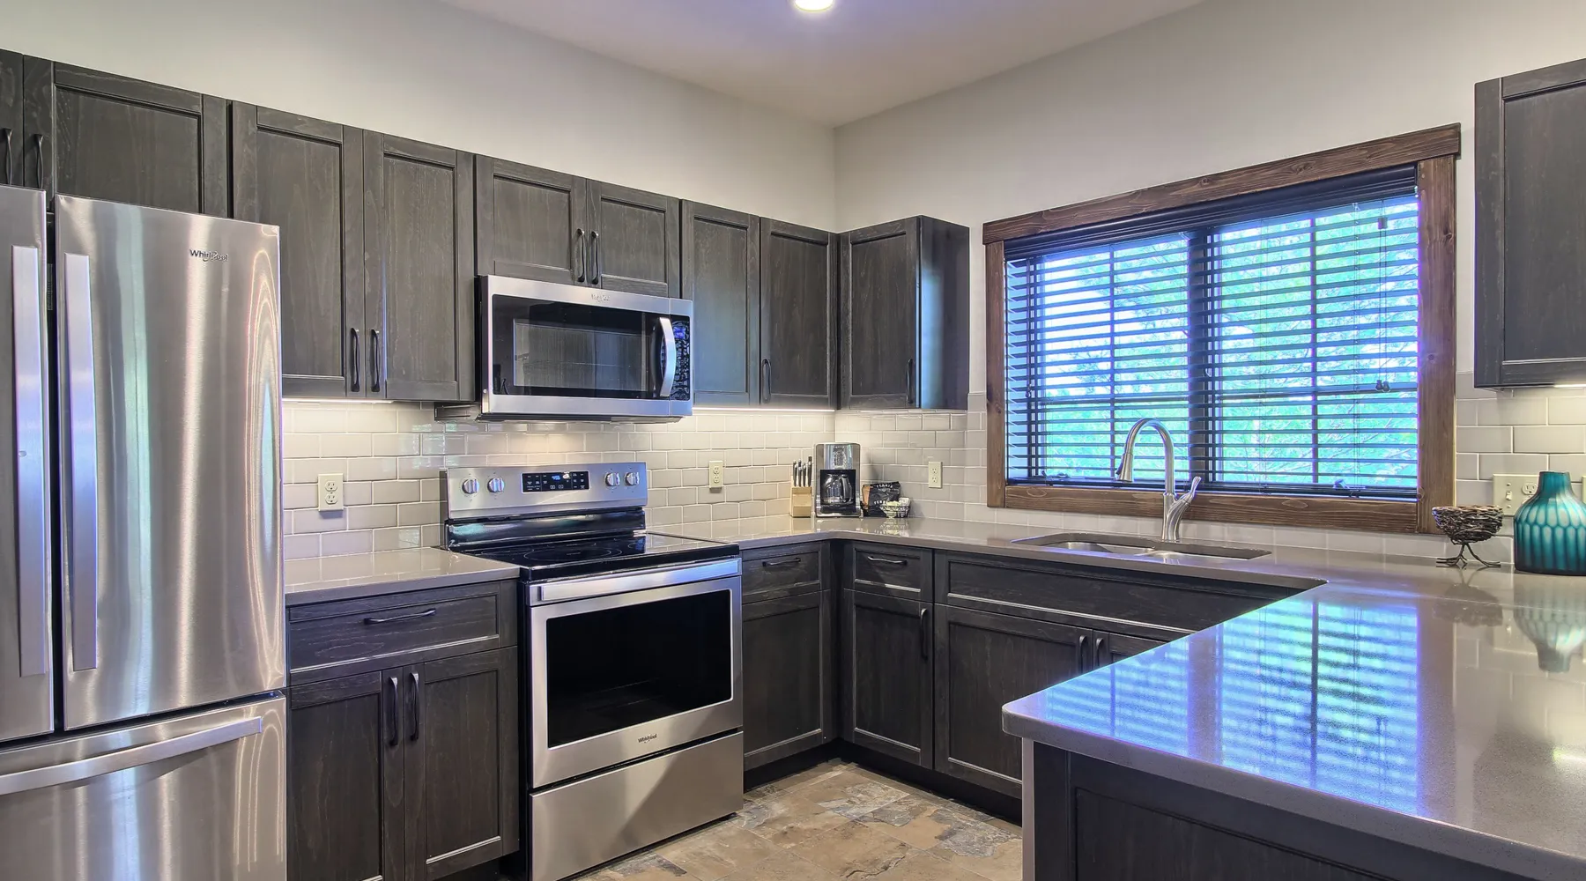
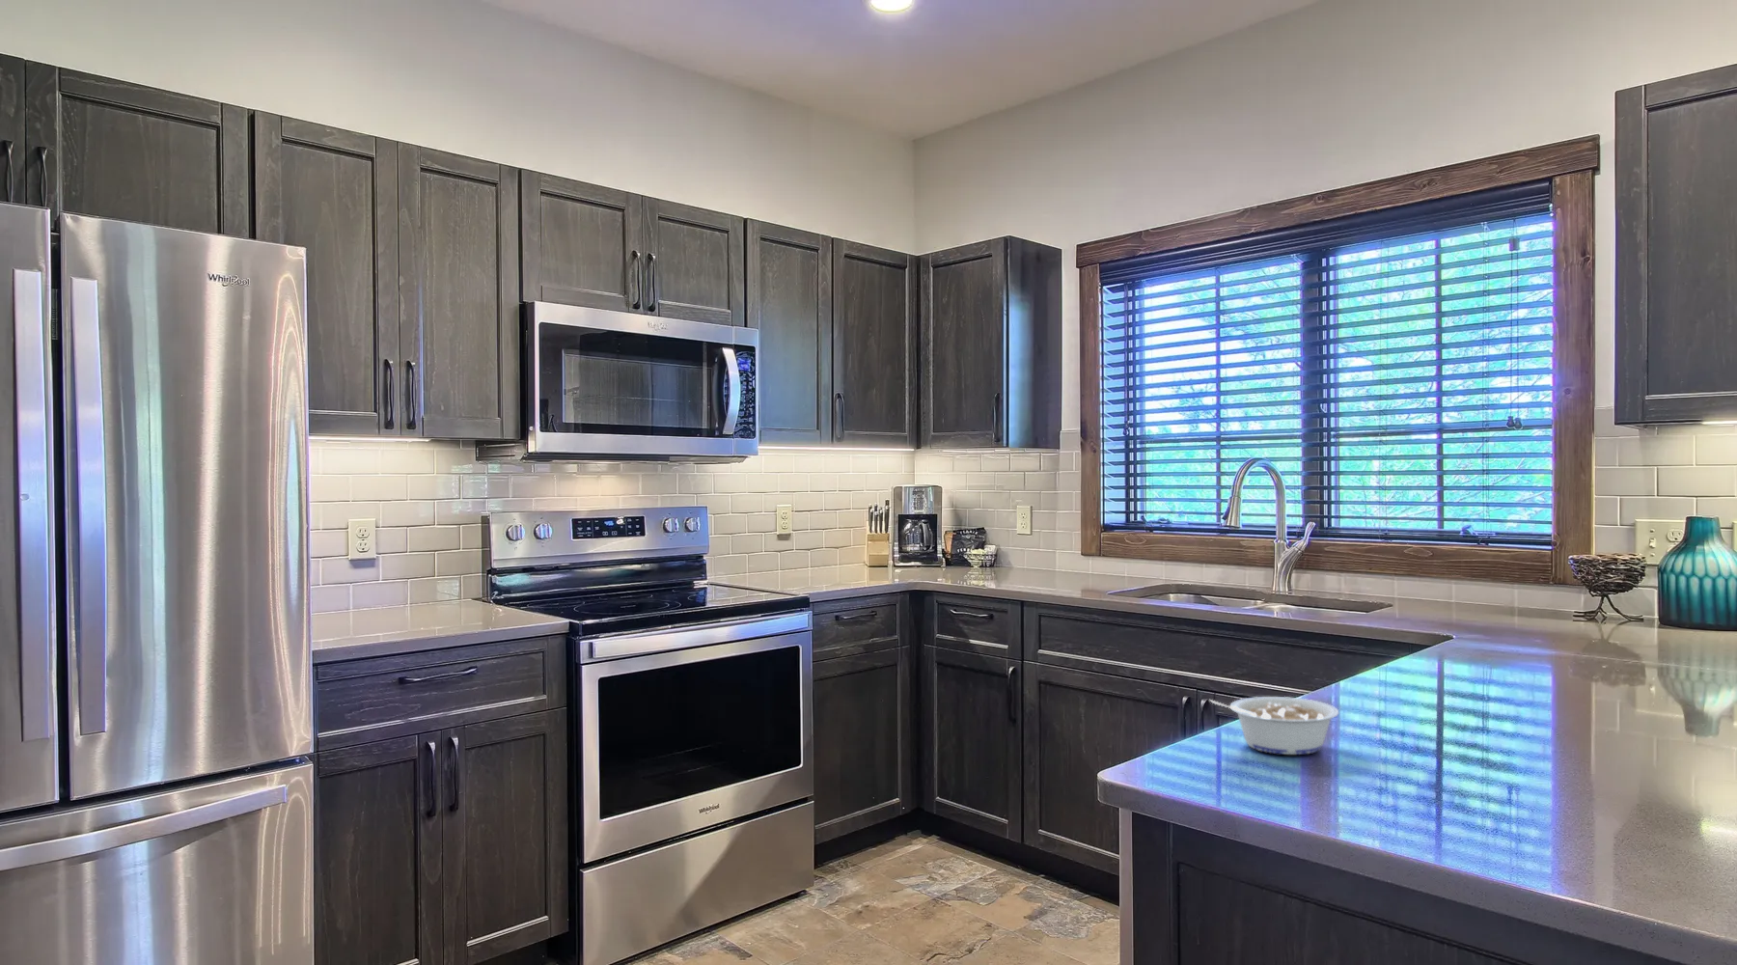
+ legume [1208,695,1340,756]
